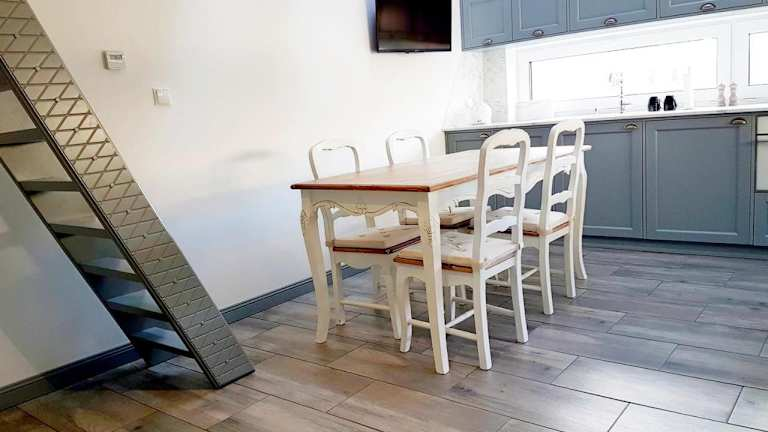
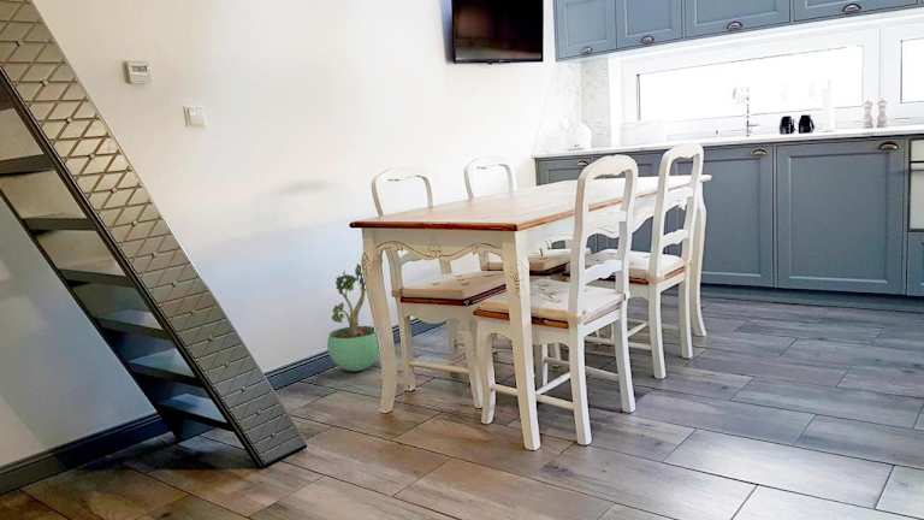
+ potted plant [326,262,380,372]
